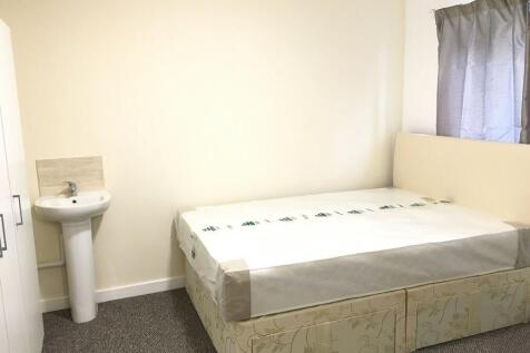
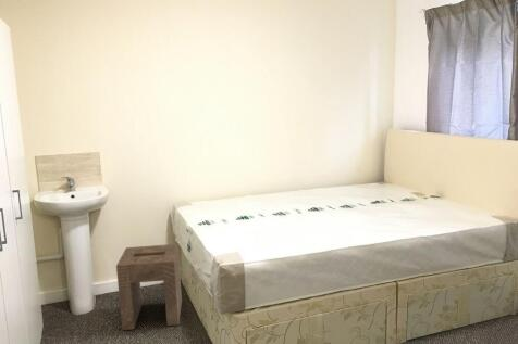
+ stool [115,243,183,331]
